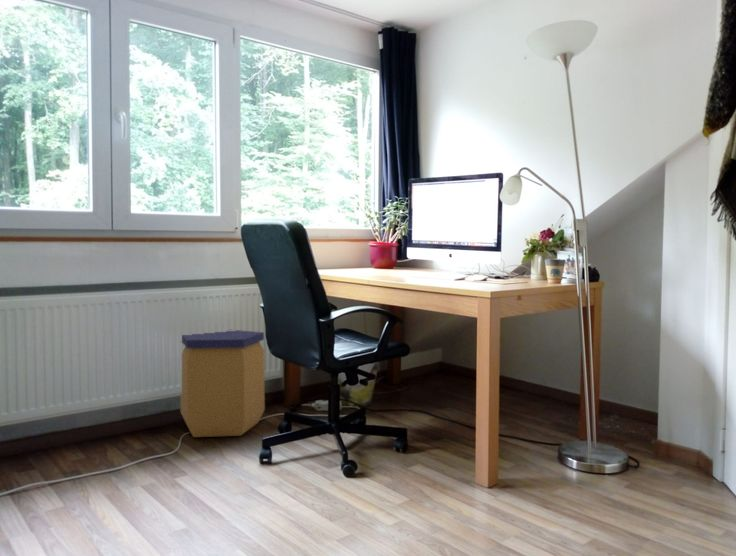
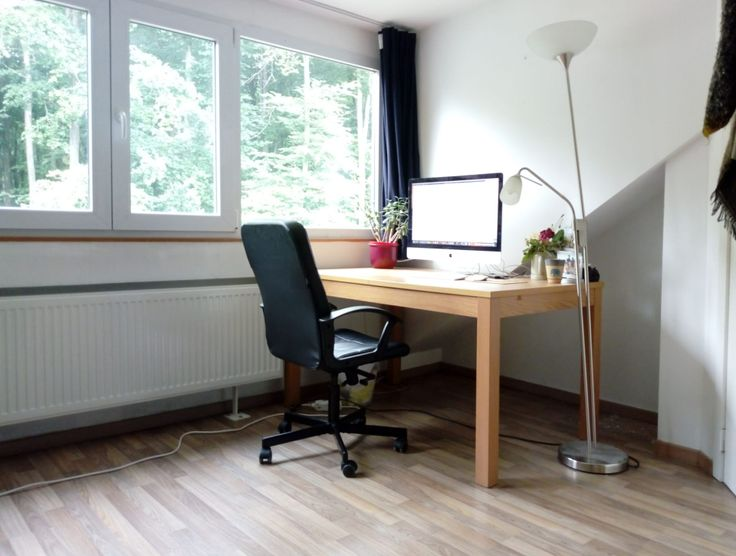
- trash can [179,329,266,438]
